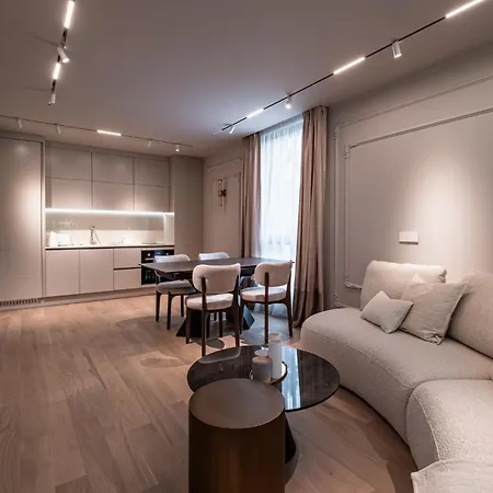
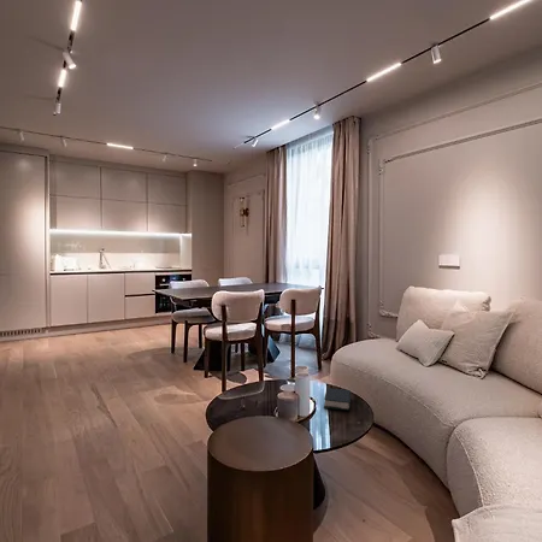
+ book [323,387,352,412]
